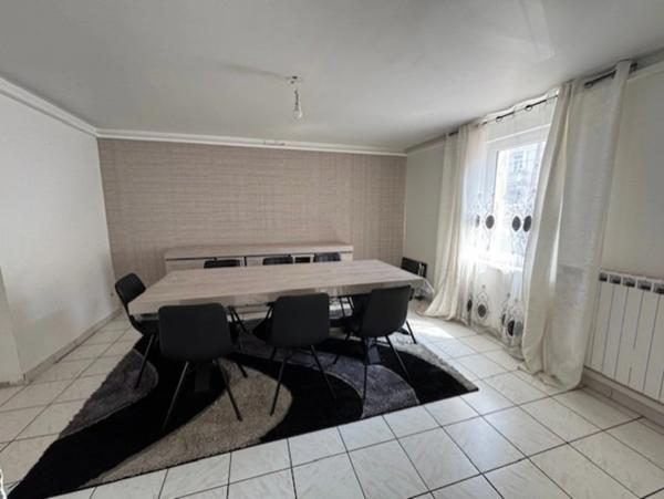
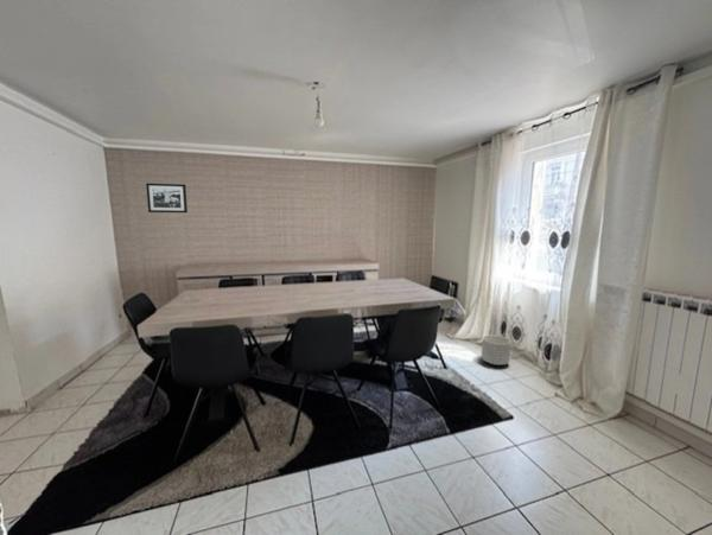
+ picture frame [145,183,189,214]
+ planter [481,333,511,367]
